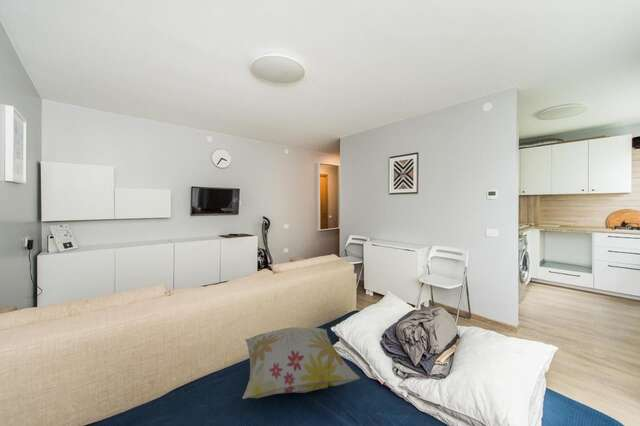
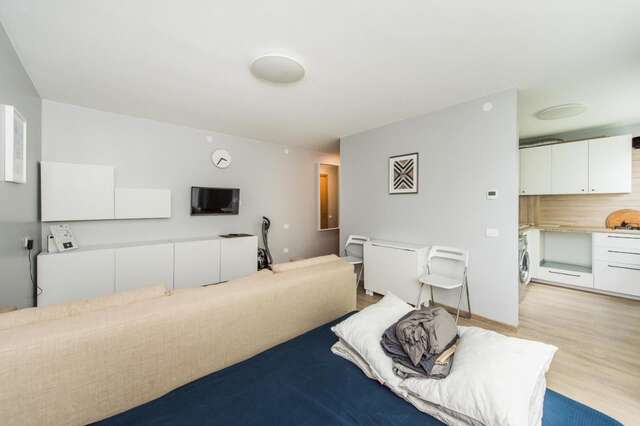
- decorative pillow [241,326,361,400]
